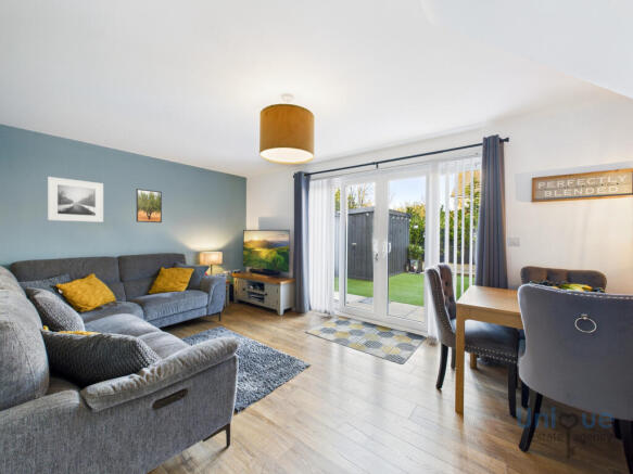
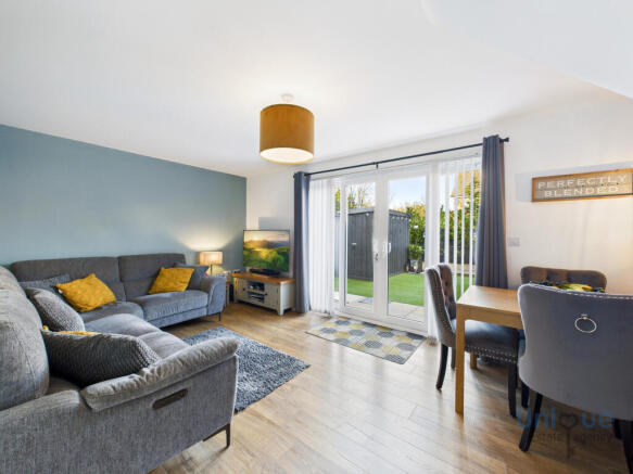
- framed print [136,188,163,223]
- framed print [47,176,104,223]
